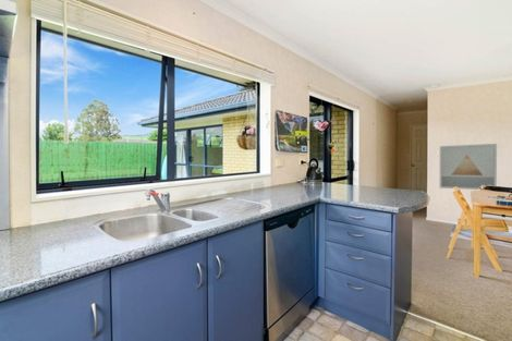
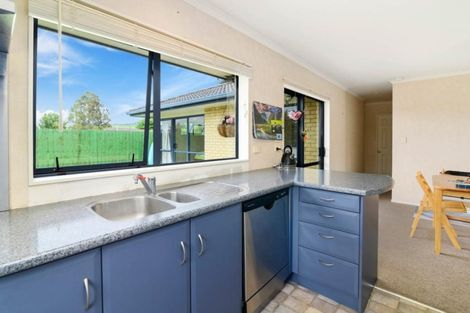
- wall art [439,143,498,191]
